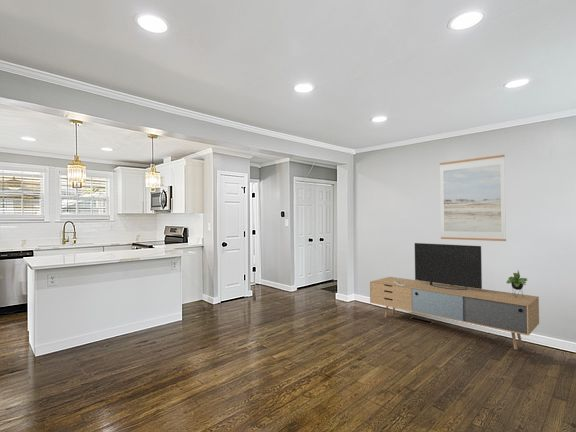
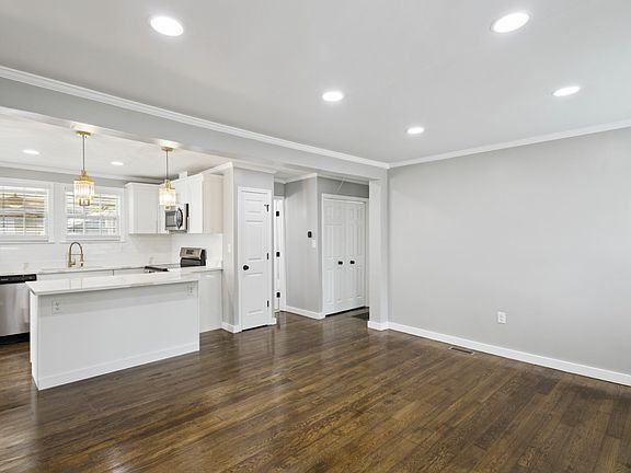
- wall art [439,154,507,242]
- media console [369,242,540,350]
